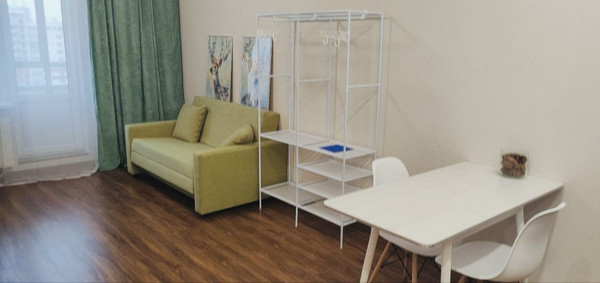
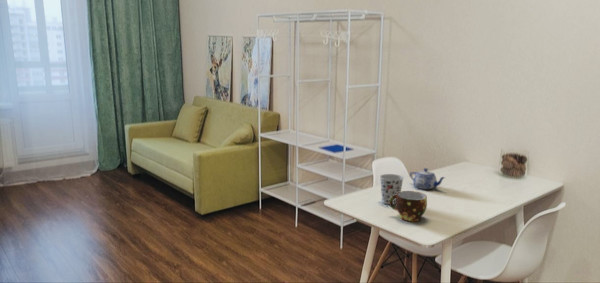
+ cup [388,190,428,222]
+ teapot [409,167,447,190]
+ cup [379,173,405,205]
